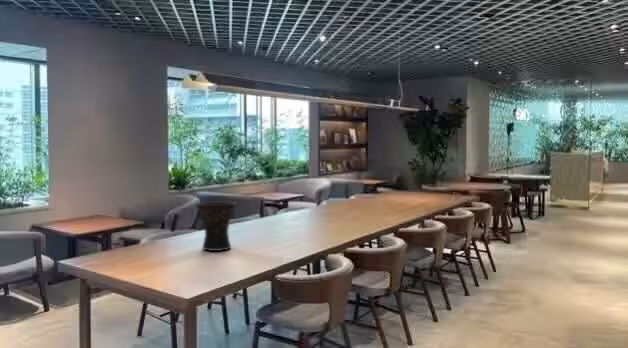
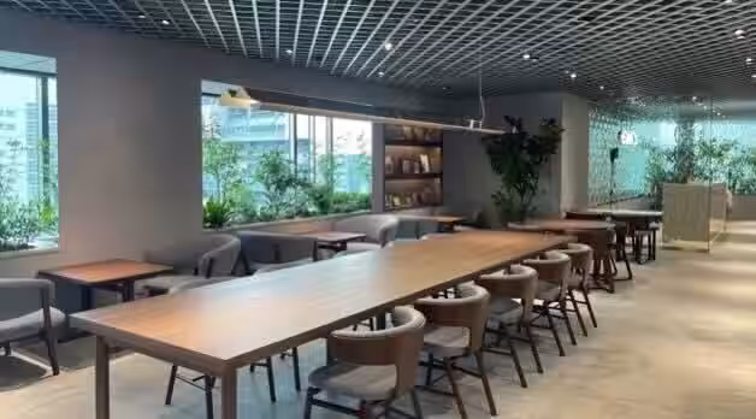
- vase [195,201,238,252]
